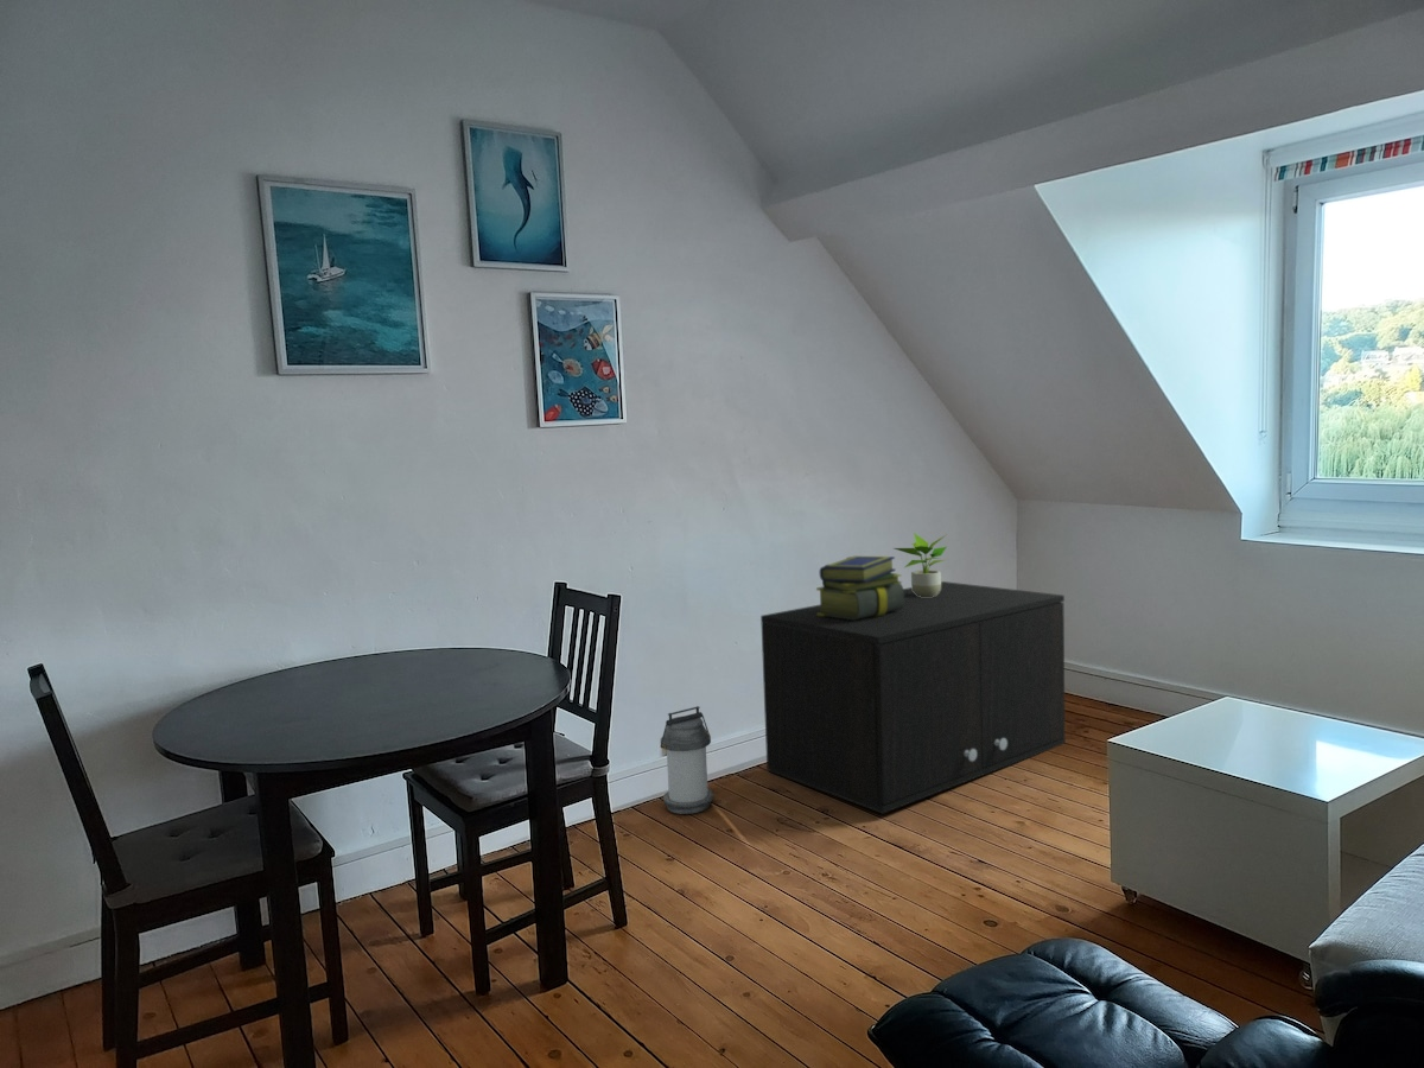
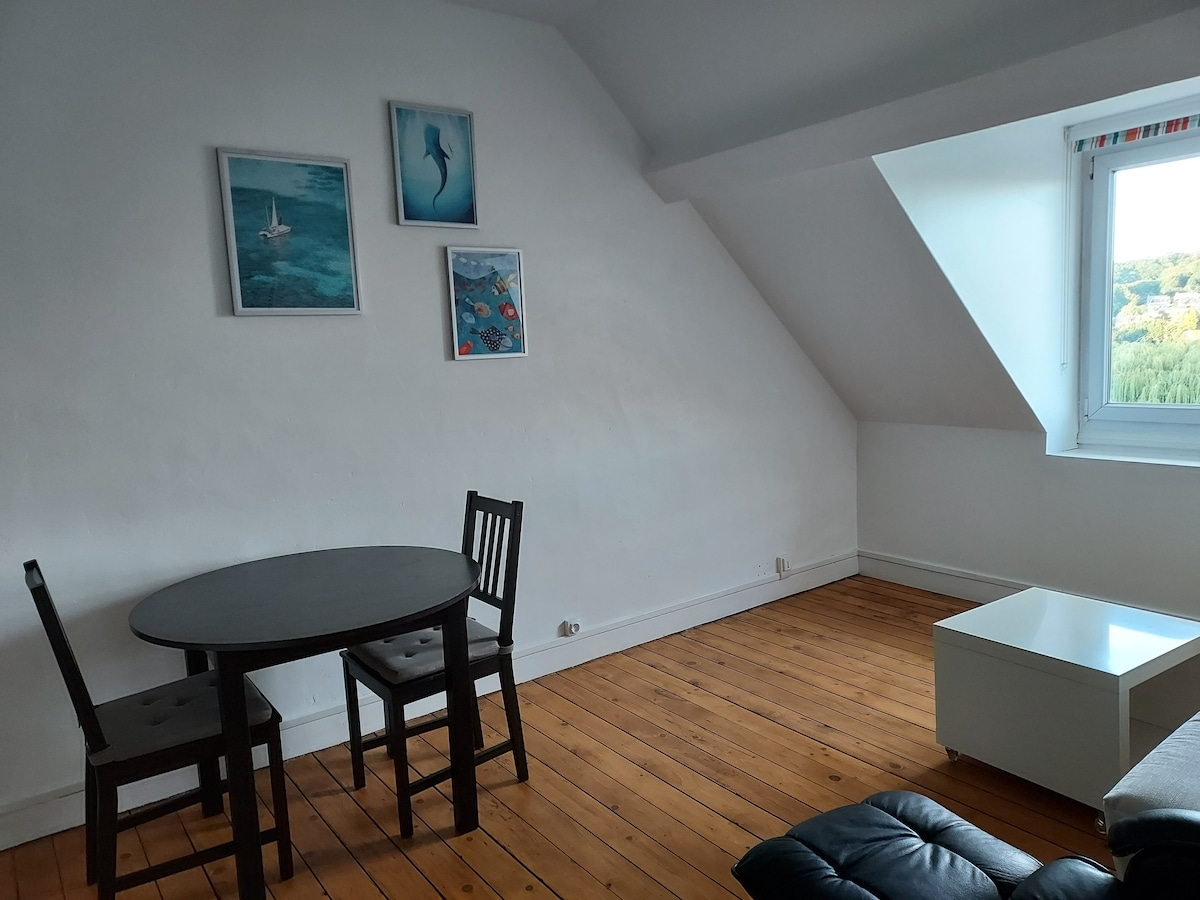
- storage cabinet [759,580,1067,815]
- lantern [659,705,714,815]
- potted plant [892,532,948,597]
- stack of books [815,555,904,619]
